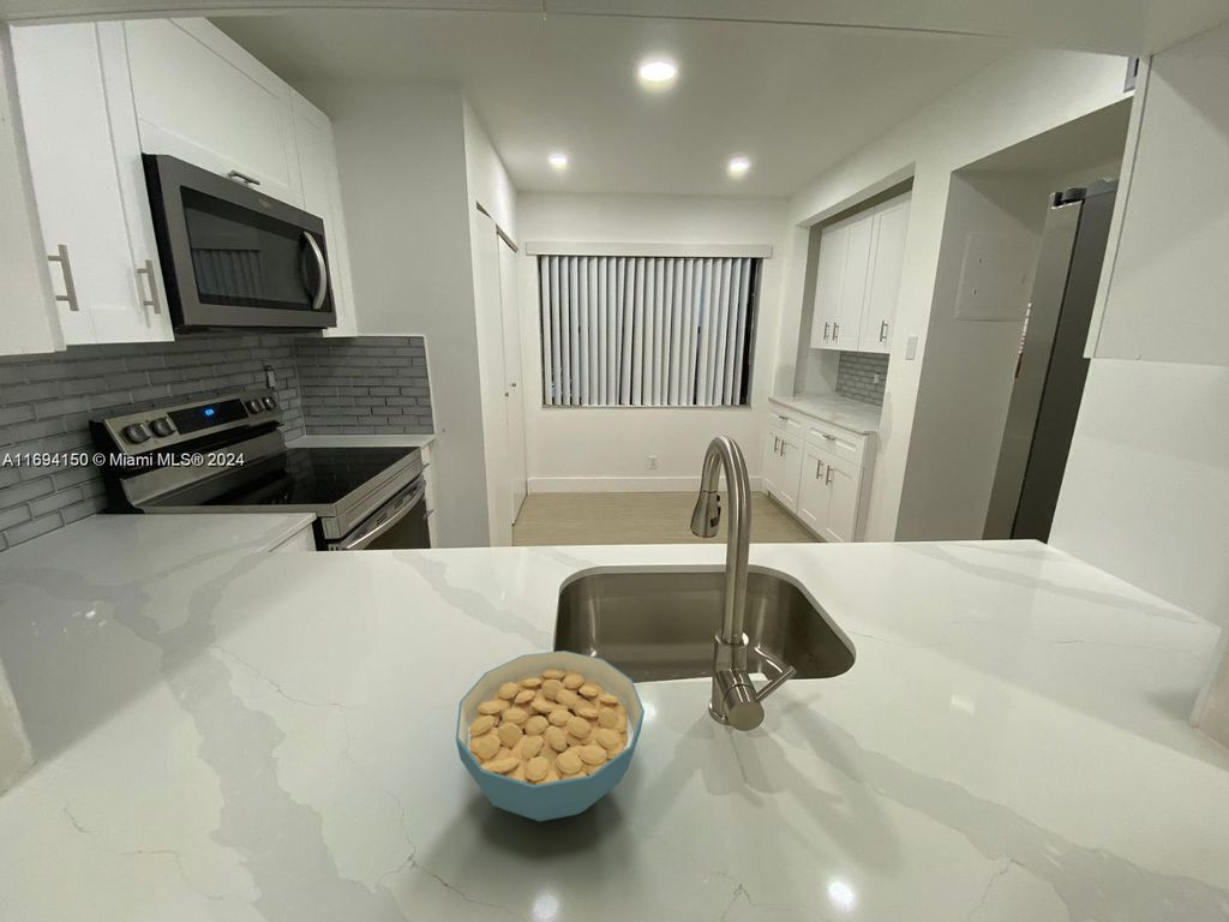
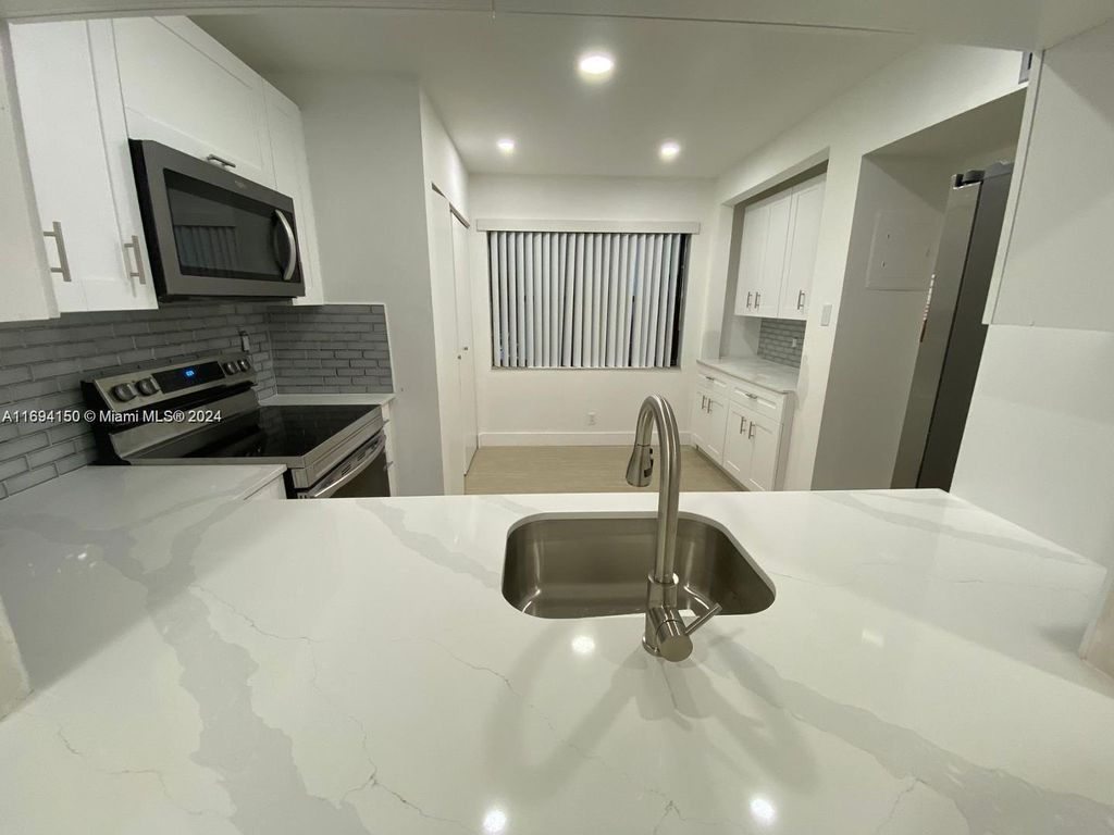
- cereal bowl [455,649,646,822]
